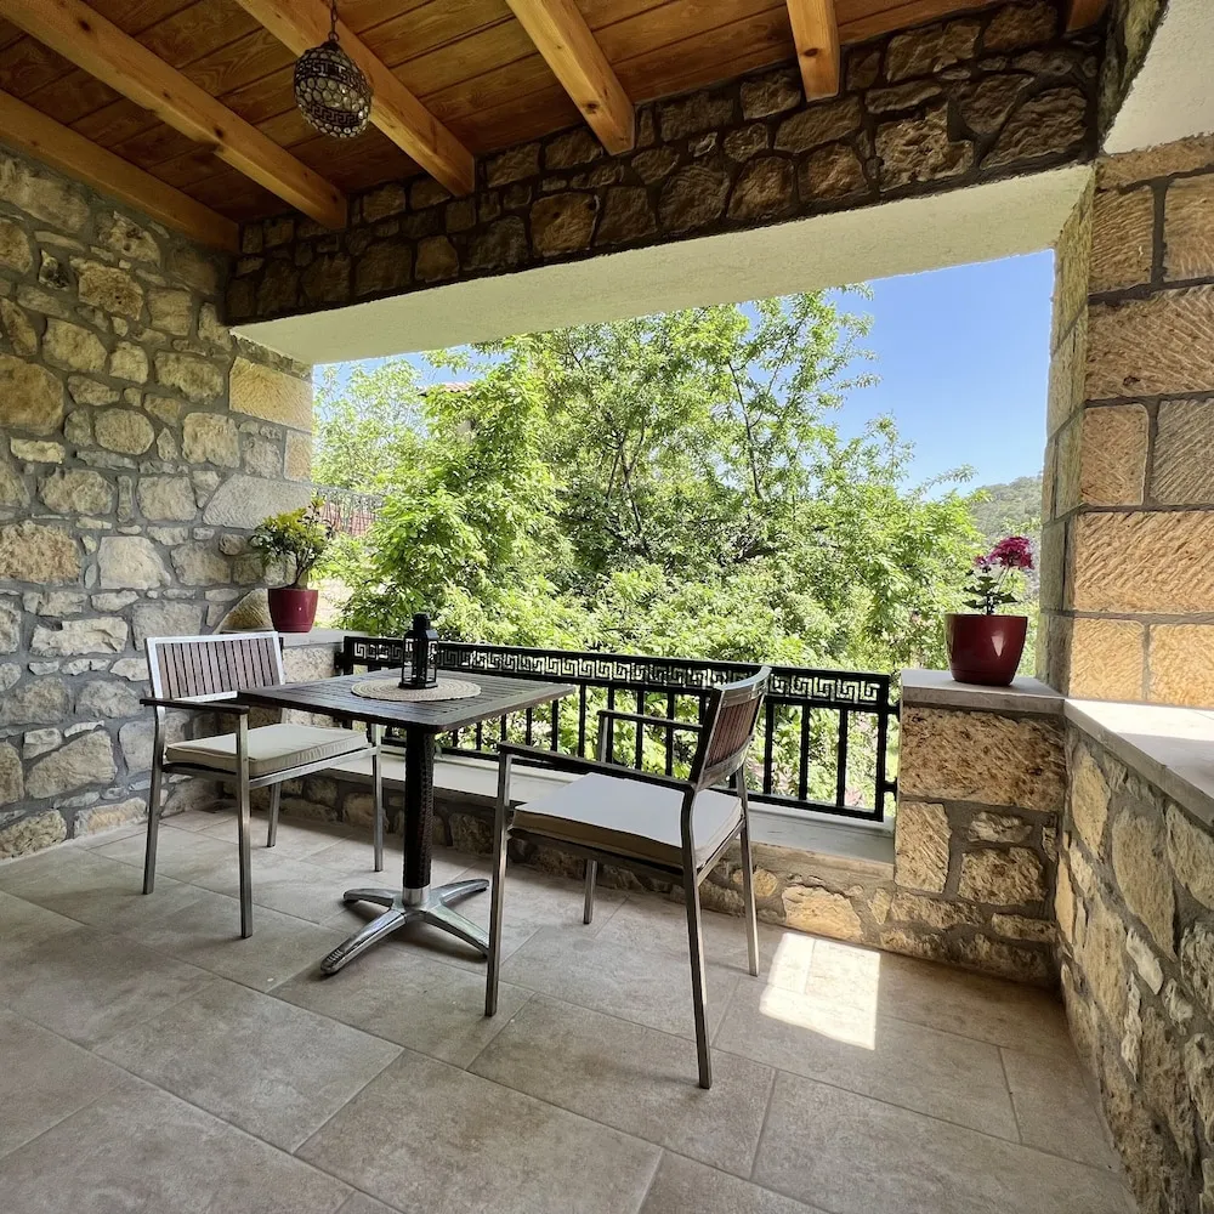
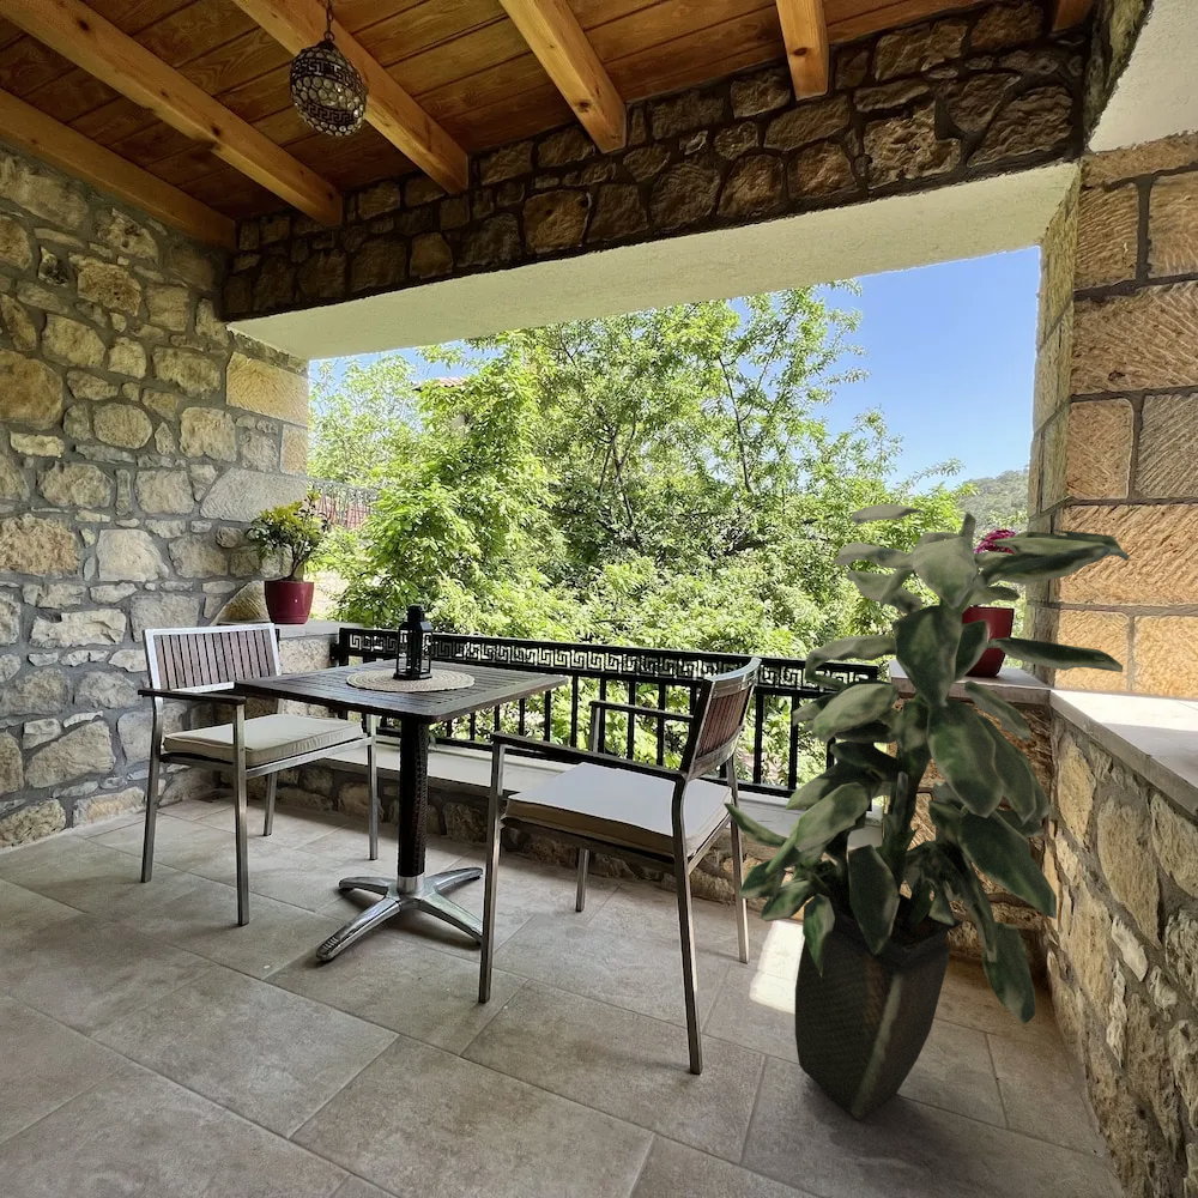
+ indoor plant [722,502,1131,1121]
